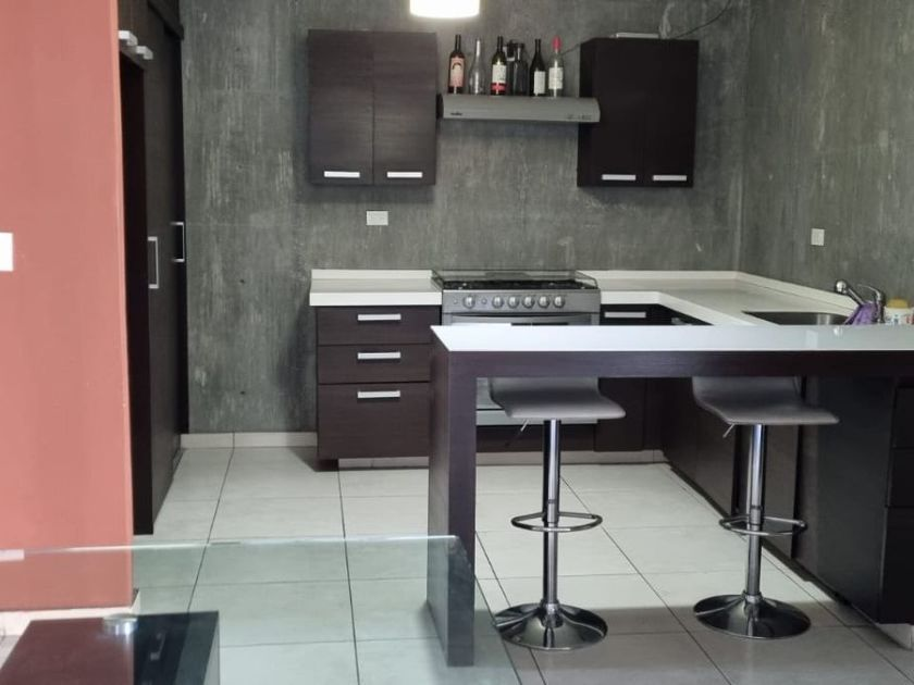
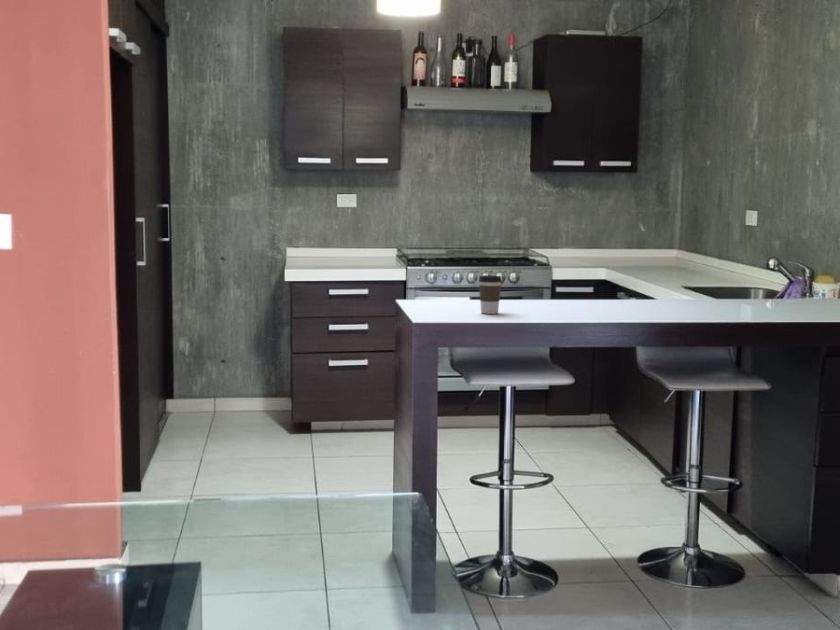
+ coffee cup [478,274,503,315]
